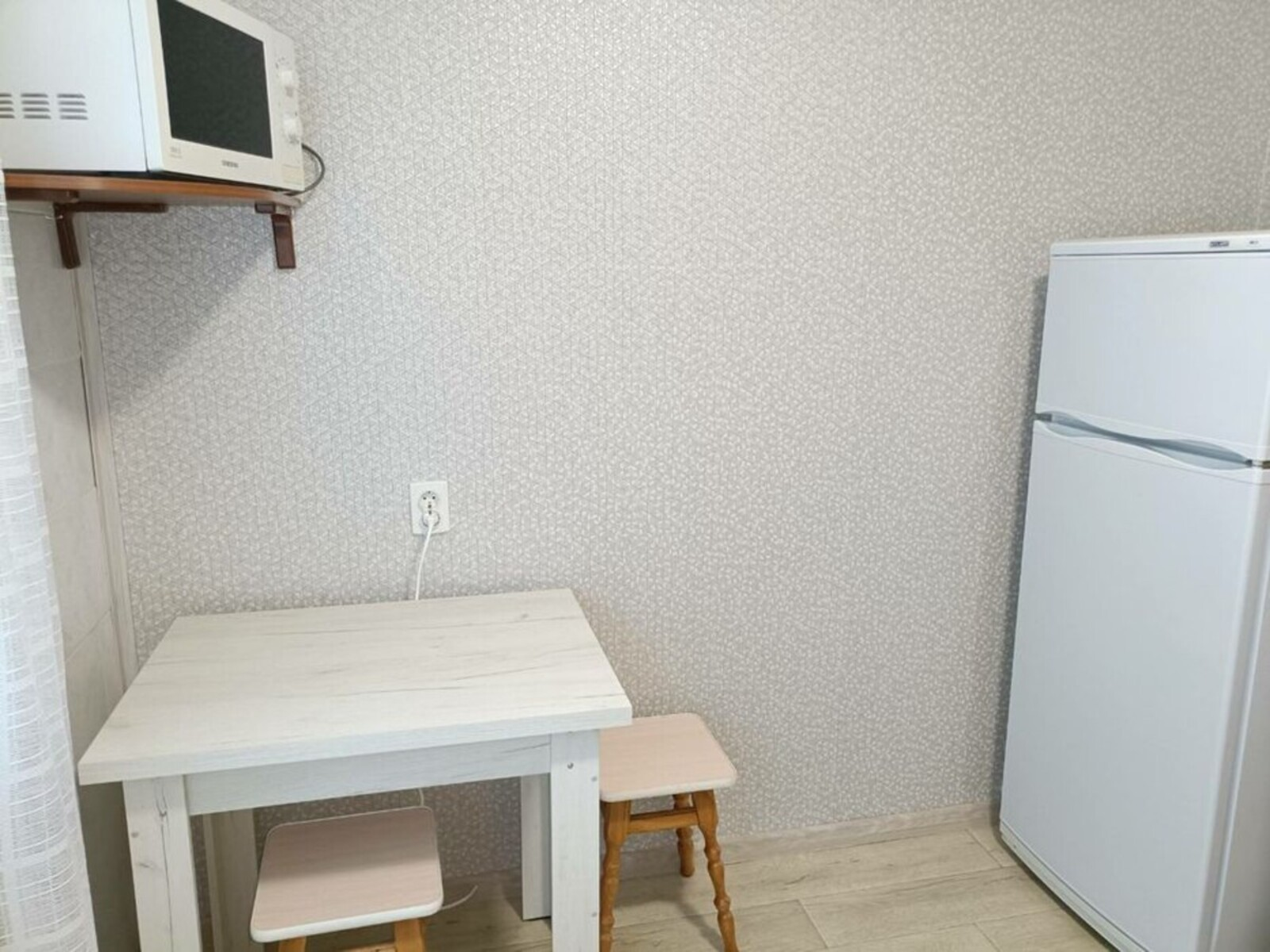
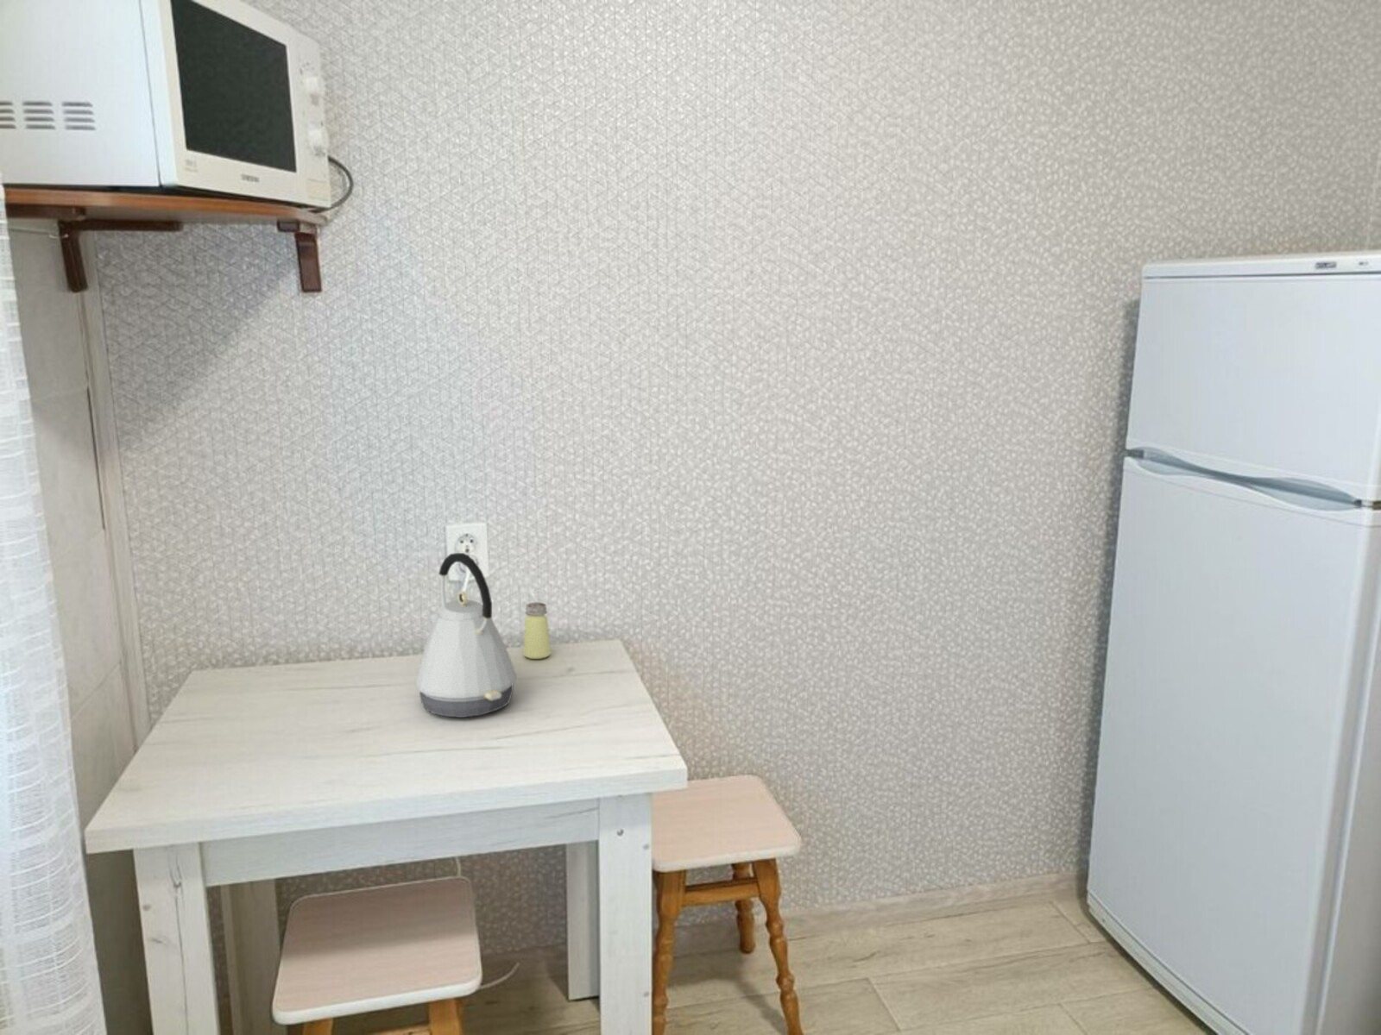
+ kettle [414,552,517,719]
+ saltshaker [522,601,551,660]
